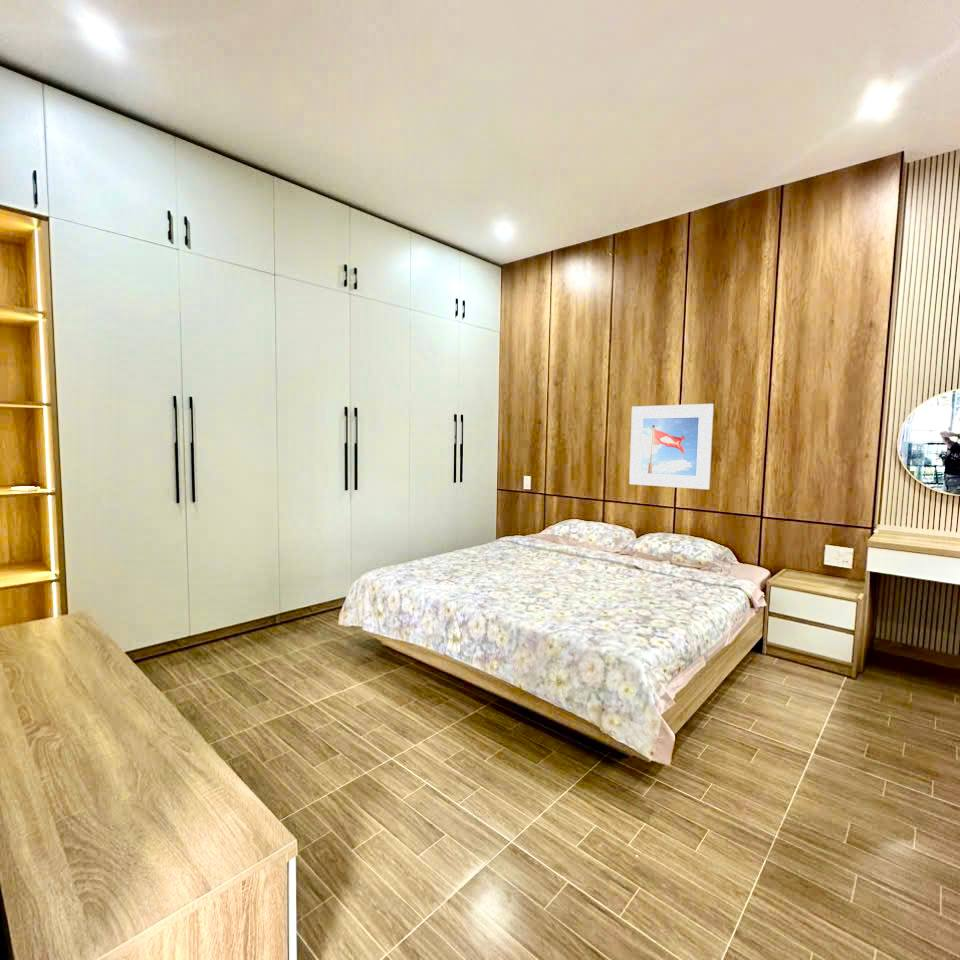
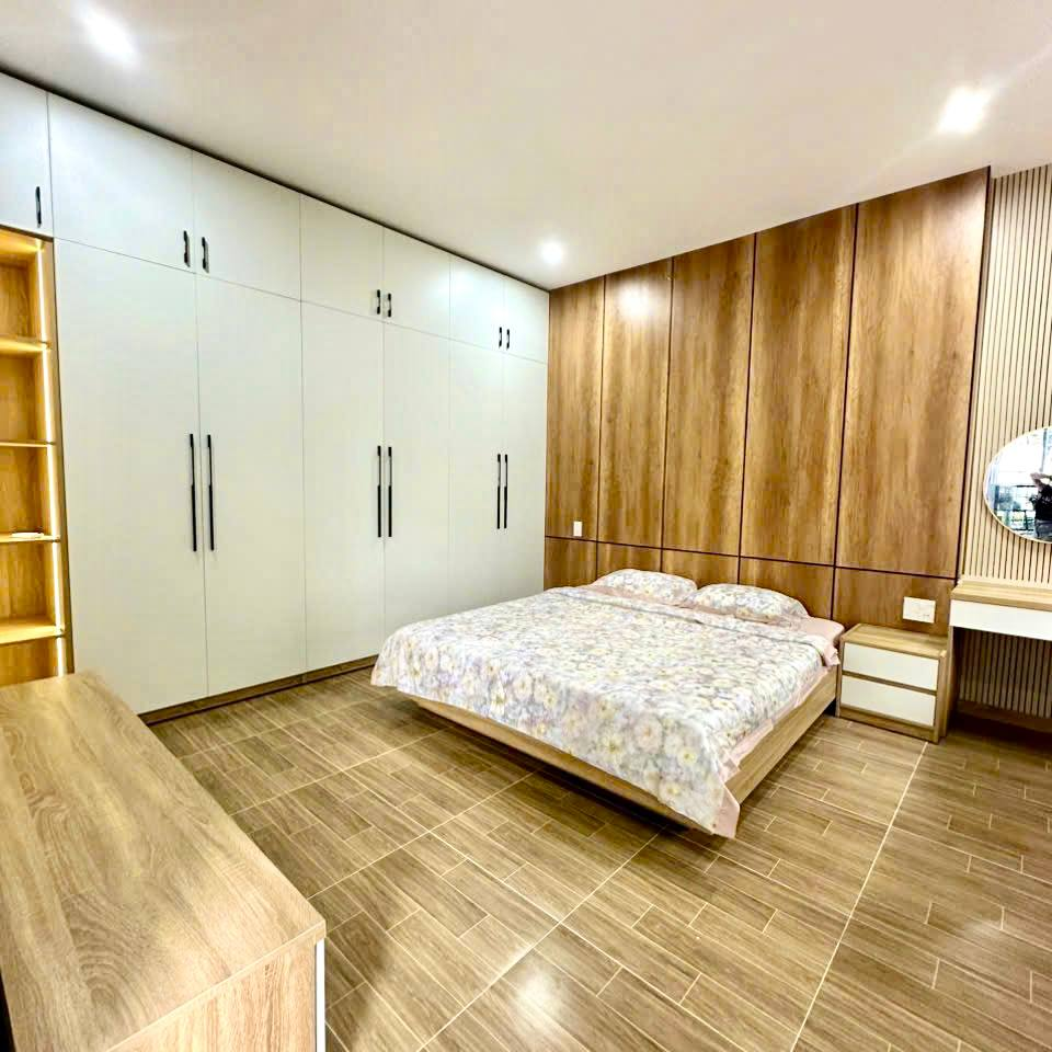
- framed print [628,403,714,491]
